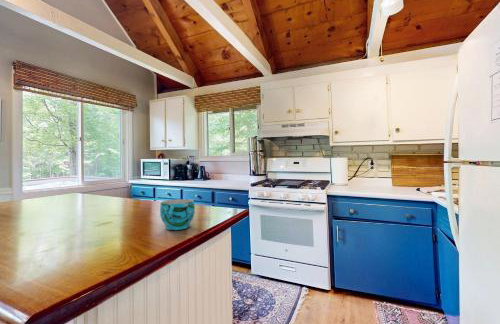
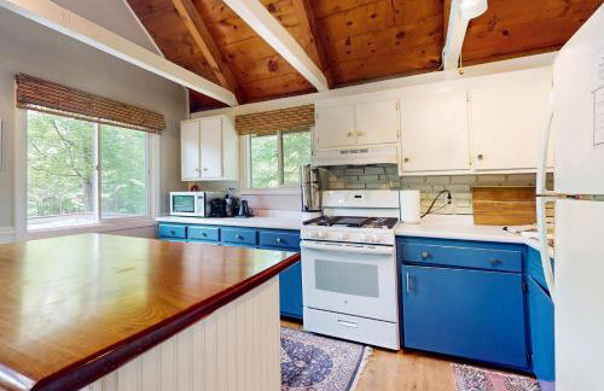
- cup [159,198,196,231]
